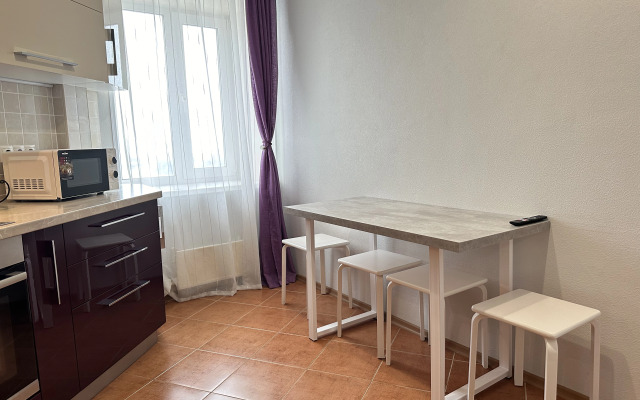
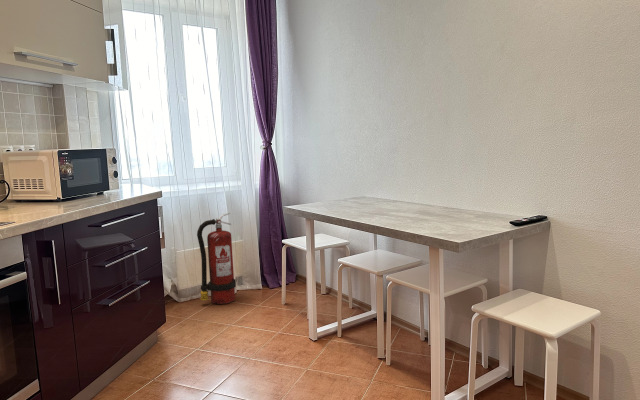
+ fire extinguisher [196,211,237,305]
